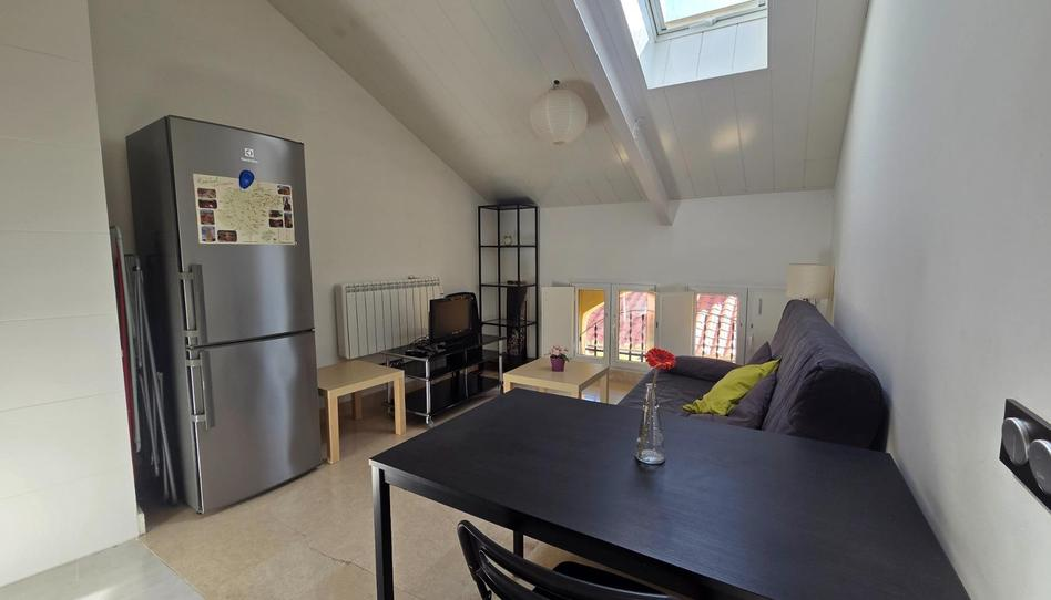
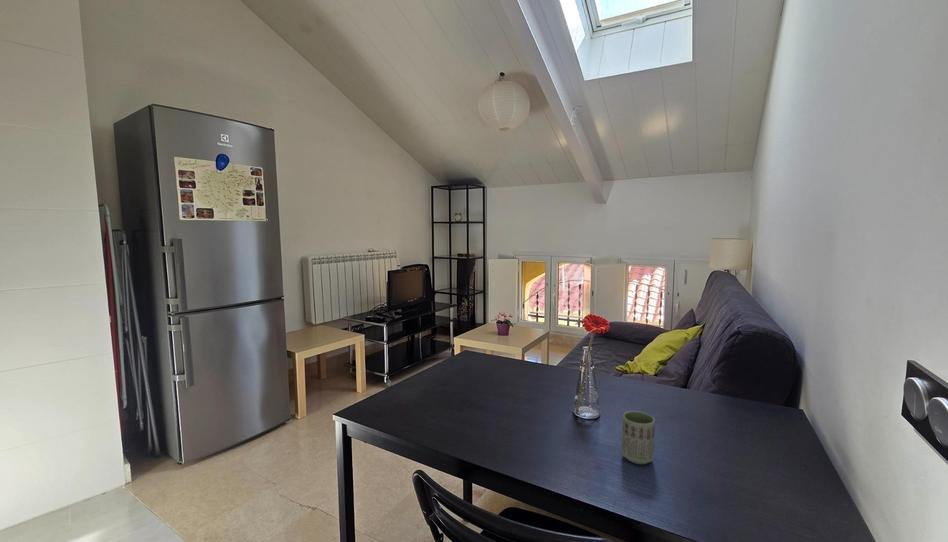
+ cup [621,410,656,465]
